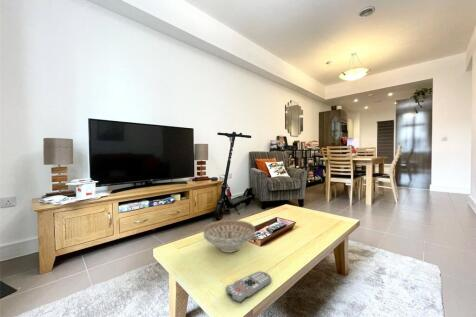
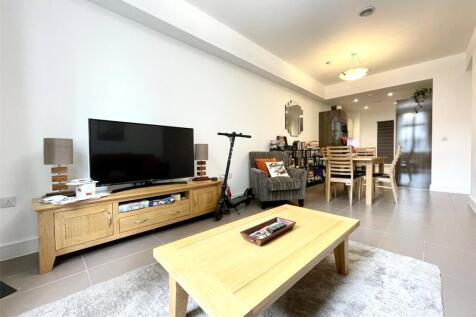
- remote control [225,270,273,303]
- decorative bowl [202,219,256,254]
